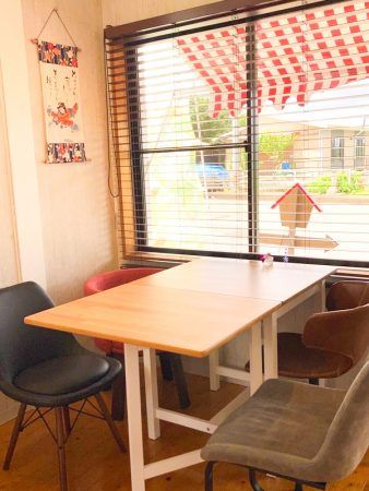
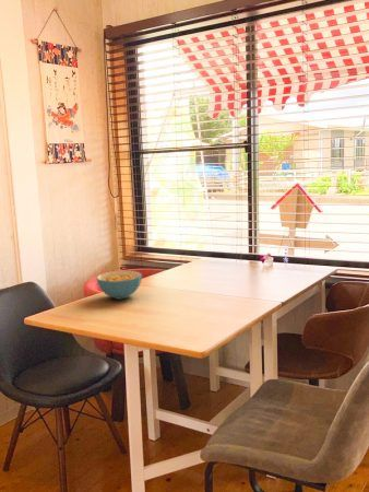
+ cereal bowl [95,270,143,301]
